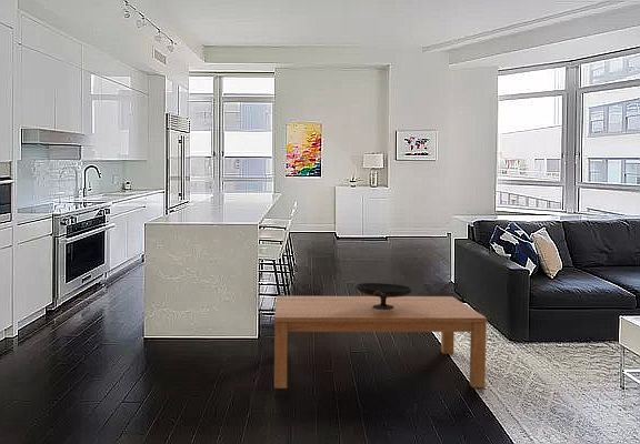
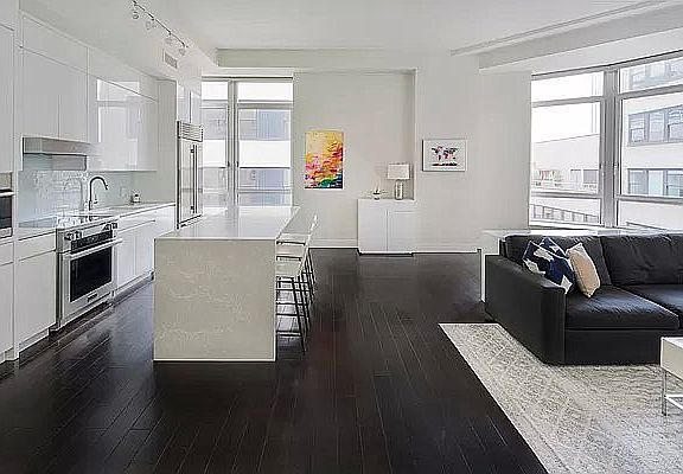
- decorative bowl [354,282,413,309]
- coffee table [273,295,488,390]
